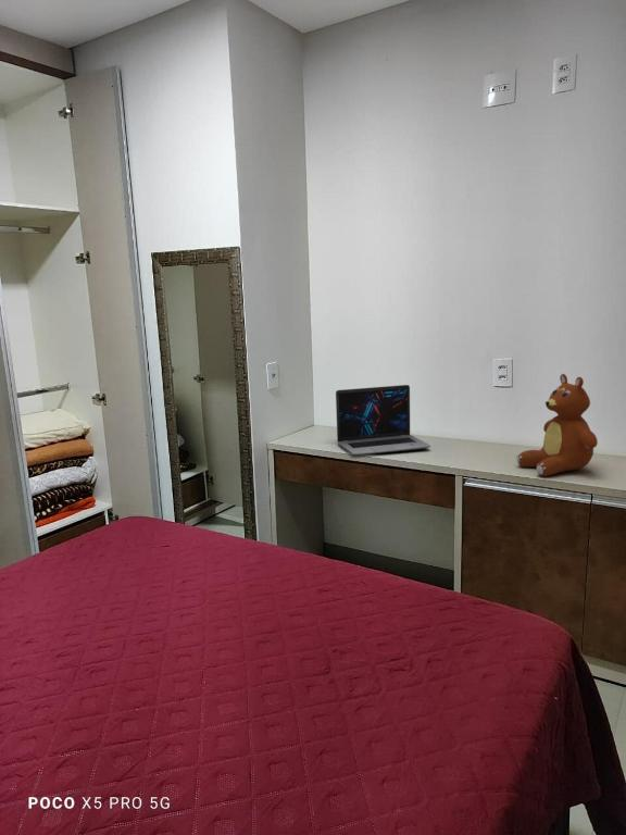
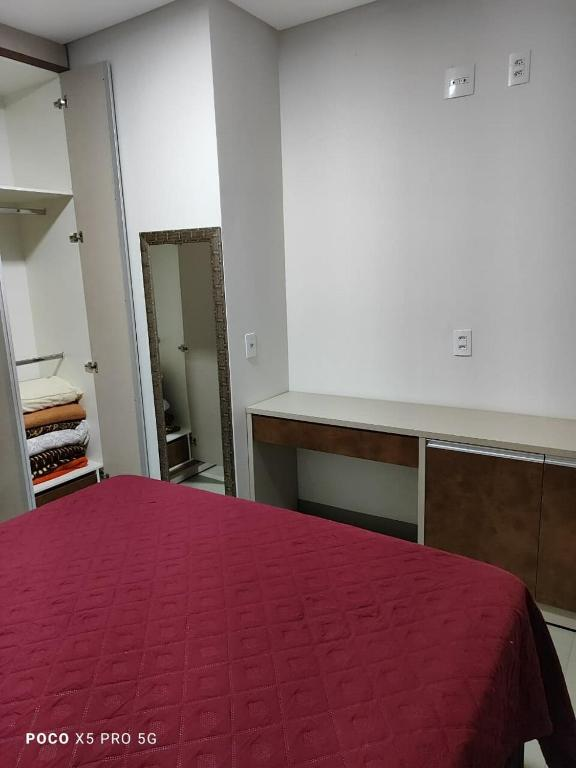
- teddy bear [515,373,599,477]
- laptop [335,384,431,457]
